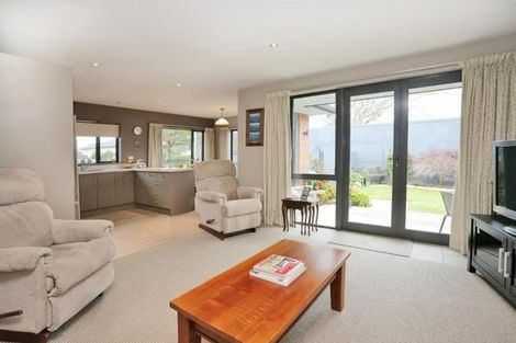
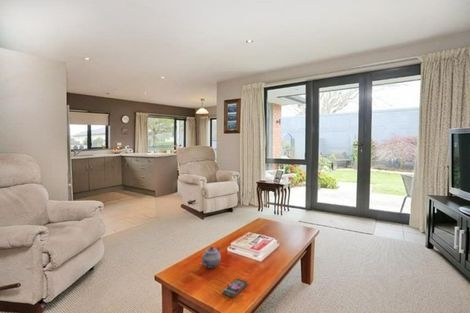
+ smartphone [221,278,249,298]
+ teapot [201,246,221,269]
